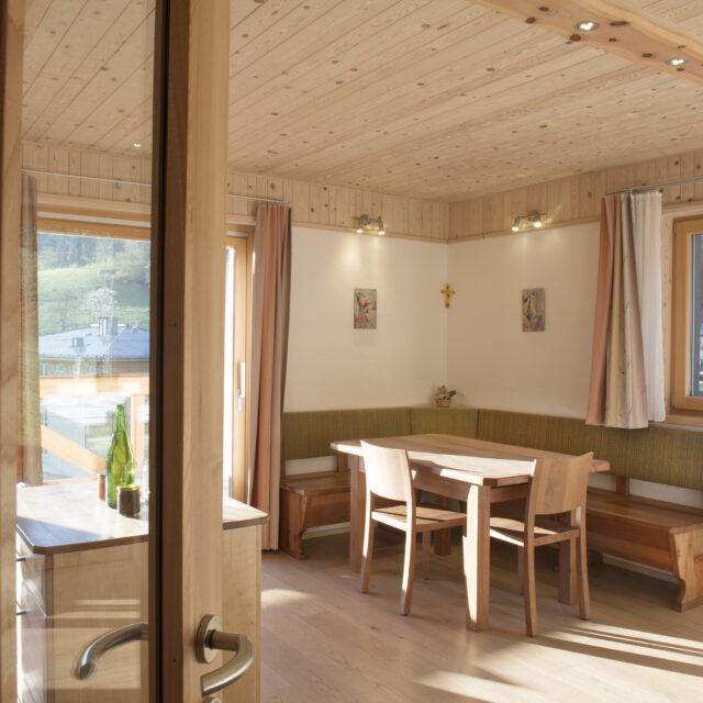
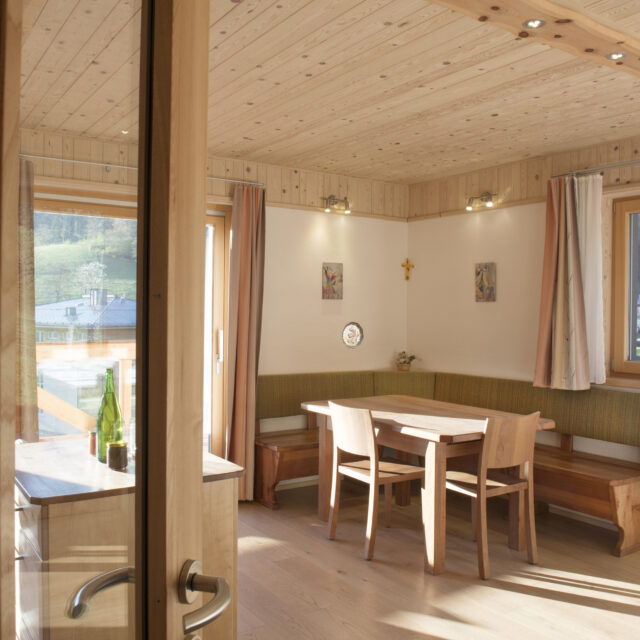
+ decorative plate [341,321,365,350]
